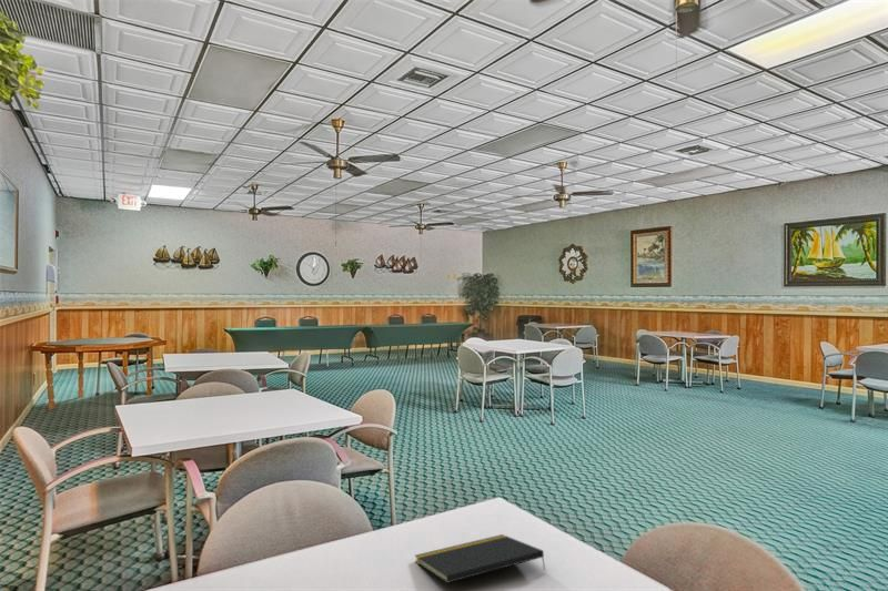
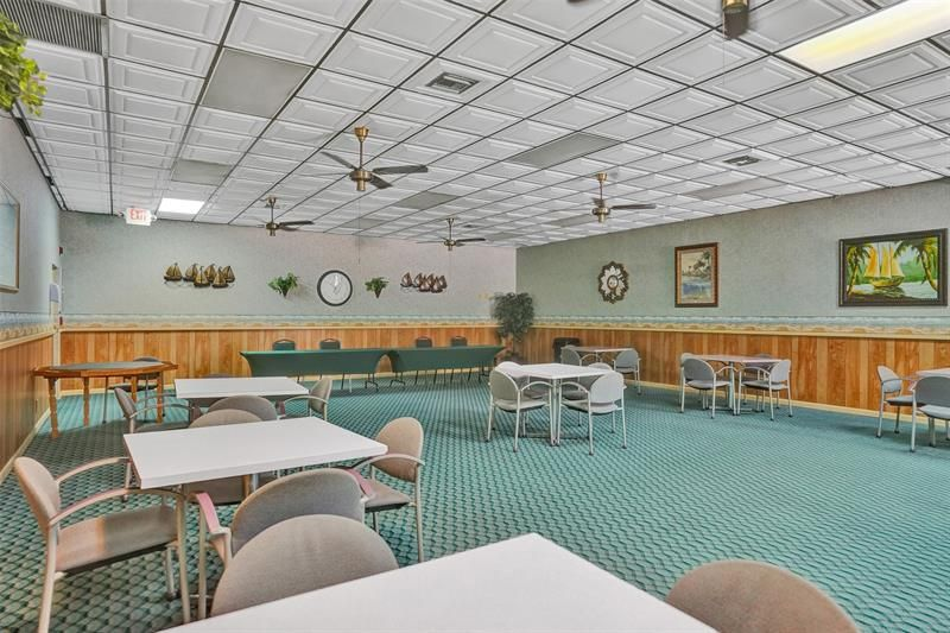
- notepad [414,533,547,584]
